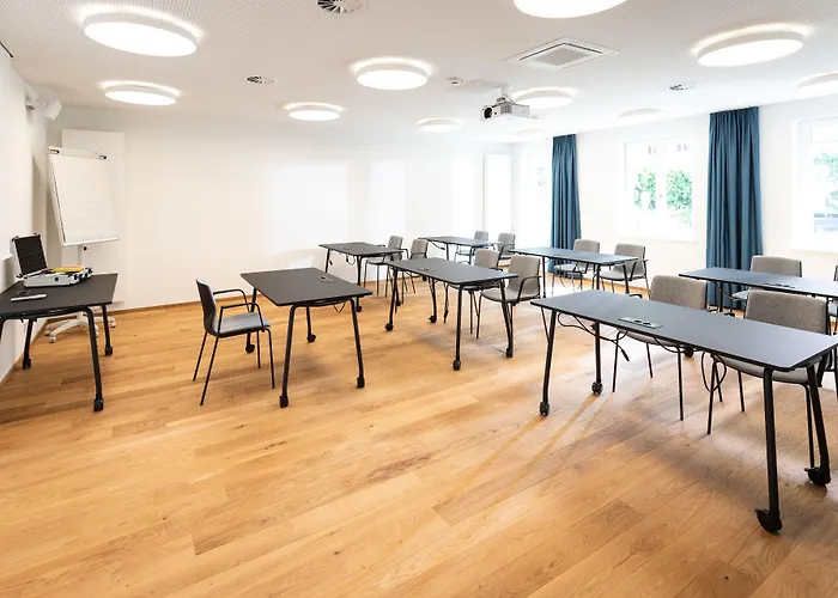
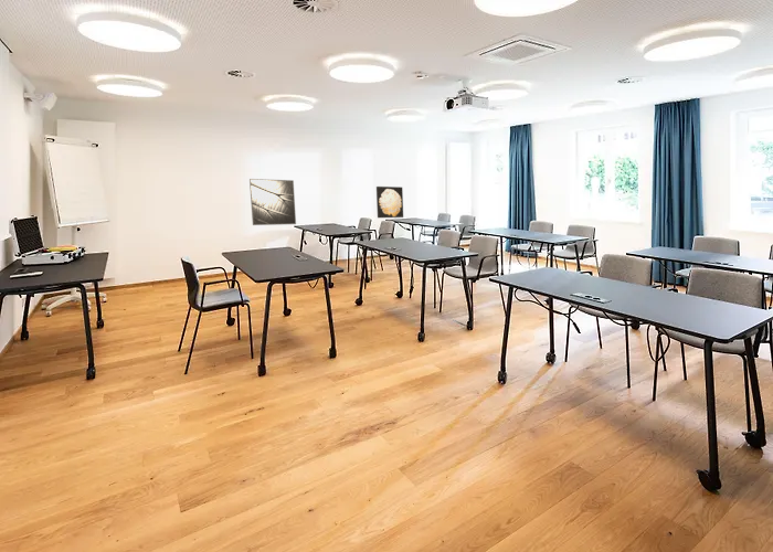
+ wall art [375,185,404,219]
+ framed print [248,178,297,226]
